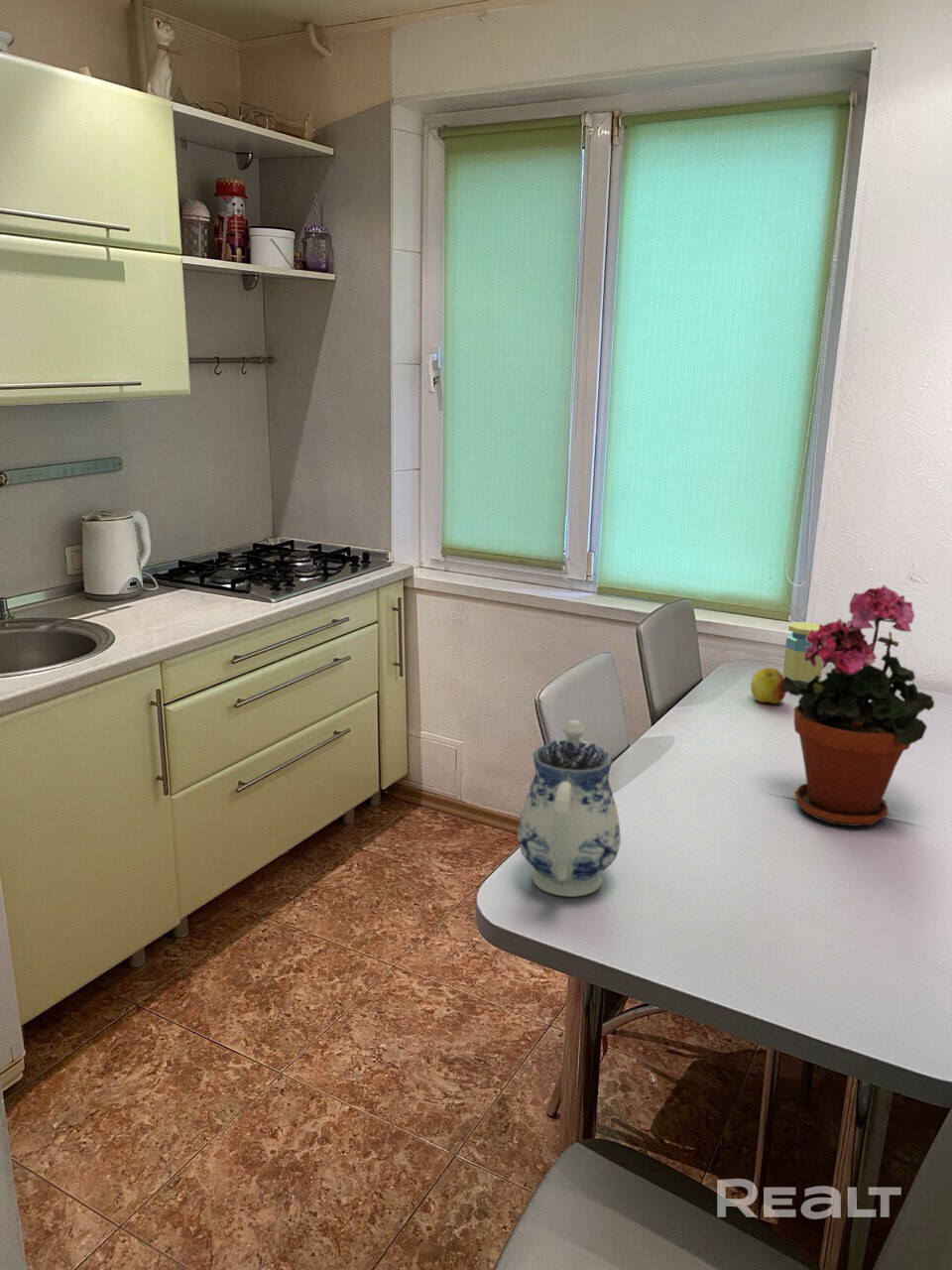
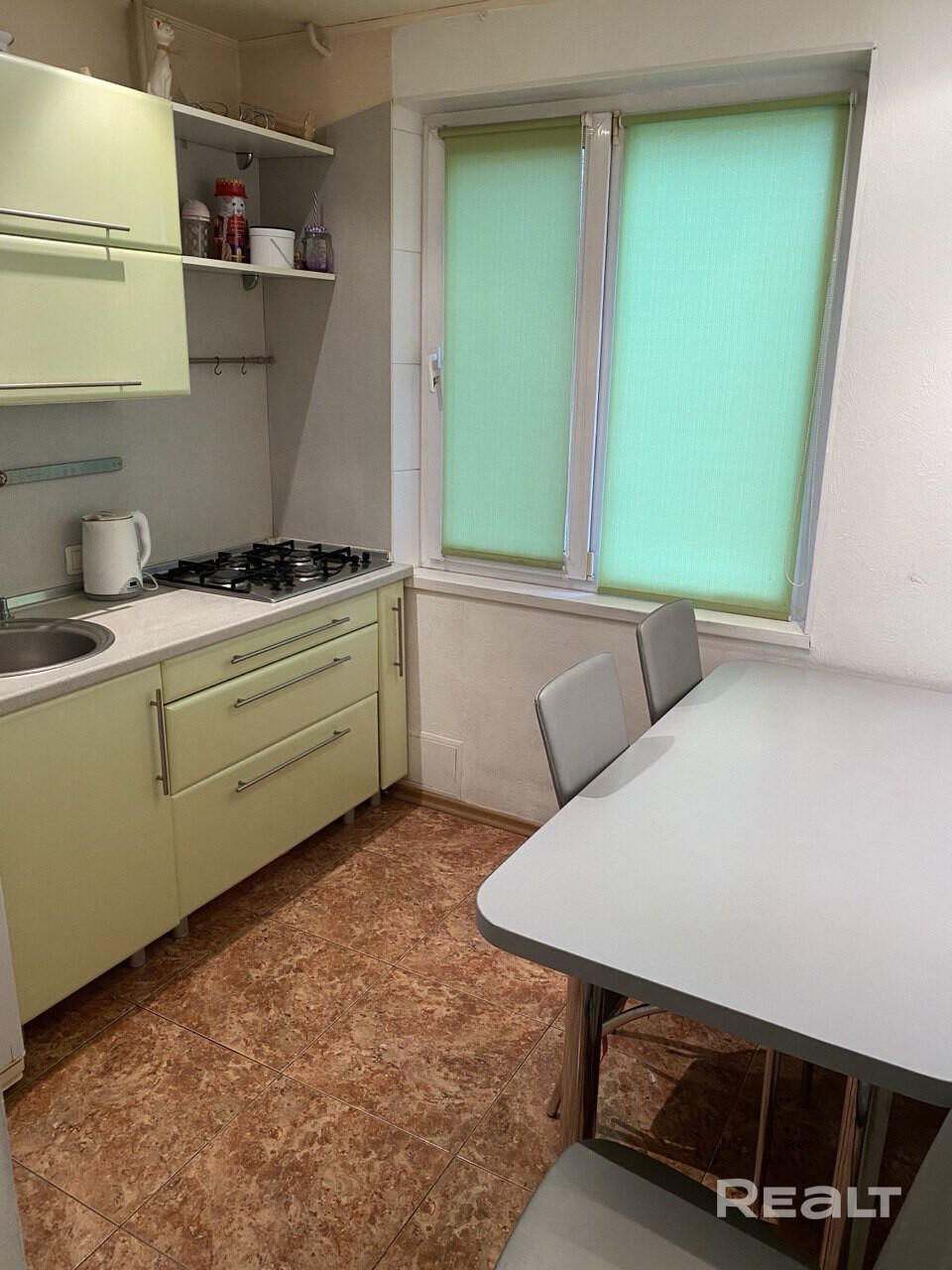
- jar [781,621,823,682]
- potted plant [780,584,935,827]
- apple [750,667,786,704]
- teapot [517,719,622,898]
